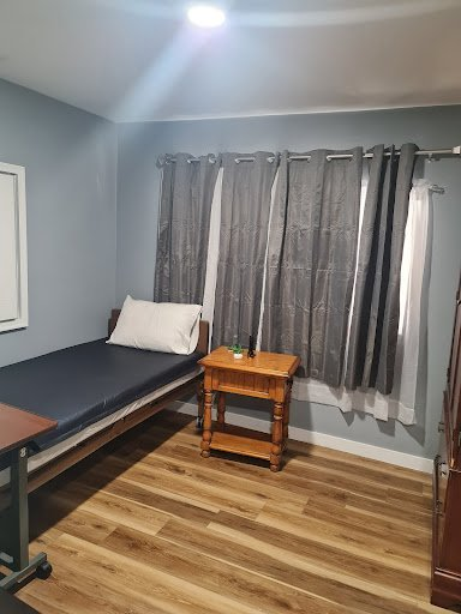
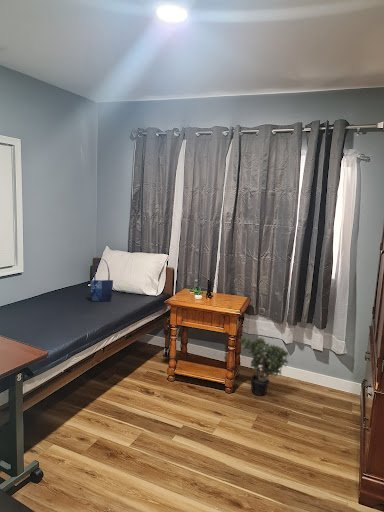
+ potted plant [238,336,290,397]
+ shopping bag [89,258,114,303]
